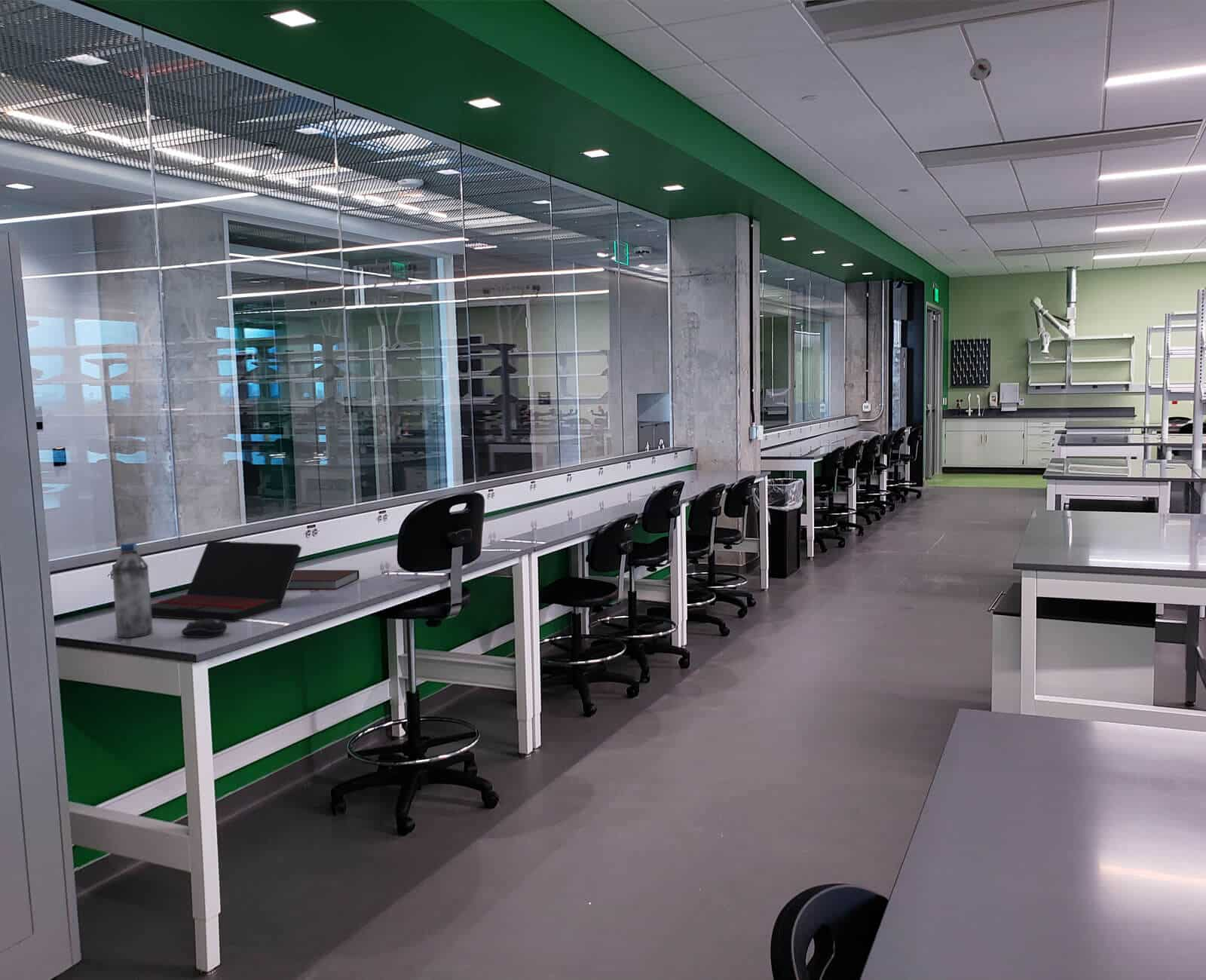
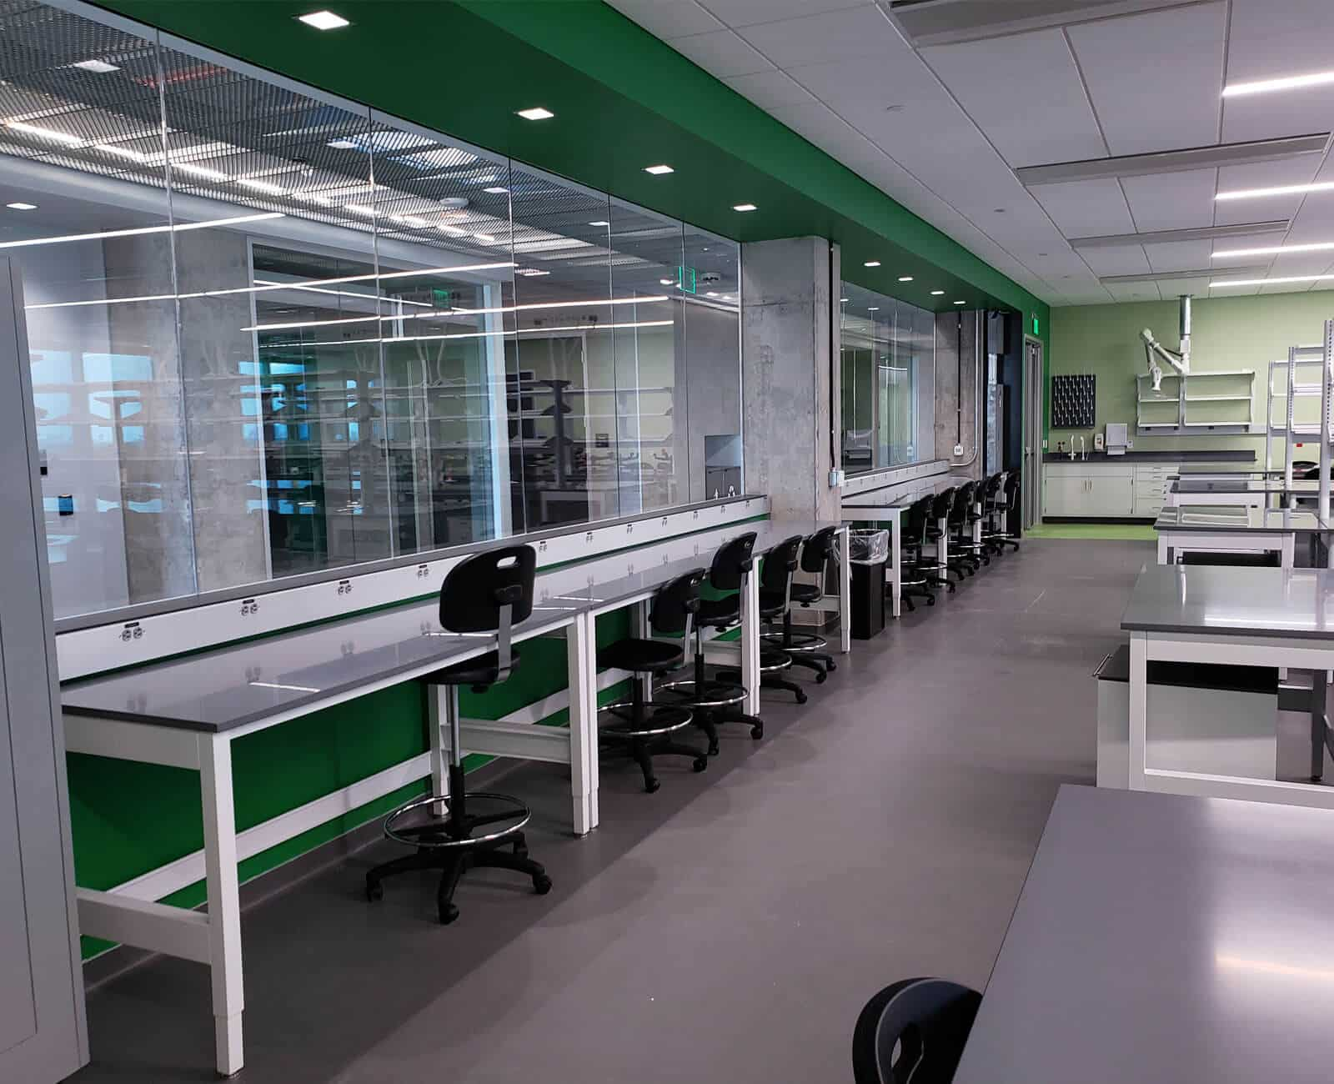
- smoke detector [969,57,993,81]
- computer mouse [181,619,228,639]
- laptop [151,541,303,623]
- notebook [287,569,360,590]
- water bottle [112,541,154,639]
